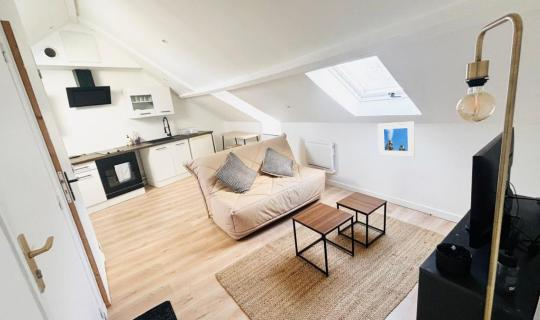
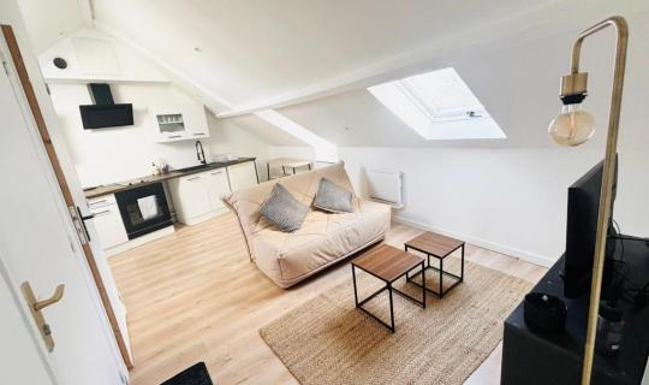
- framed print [377,120,416,158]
